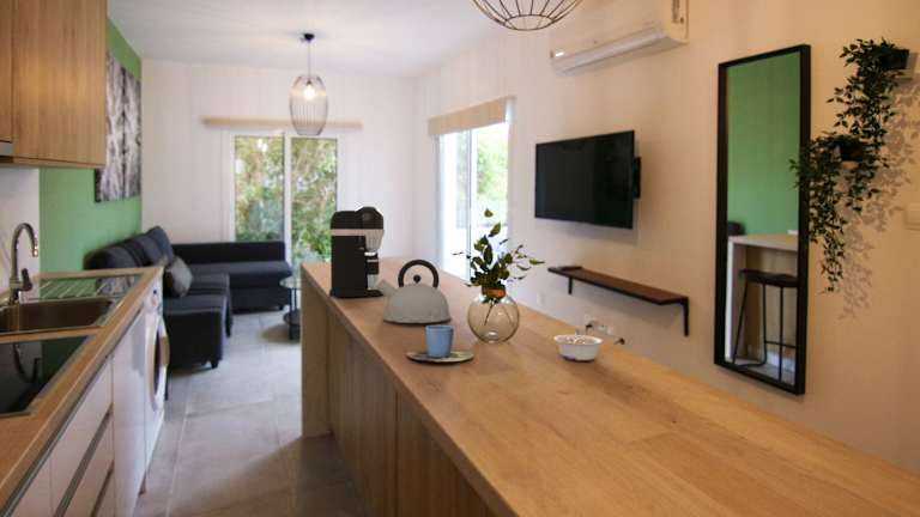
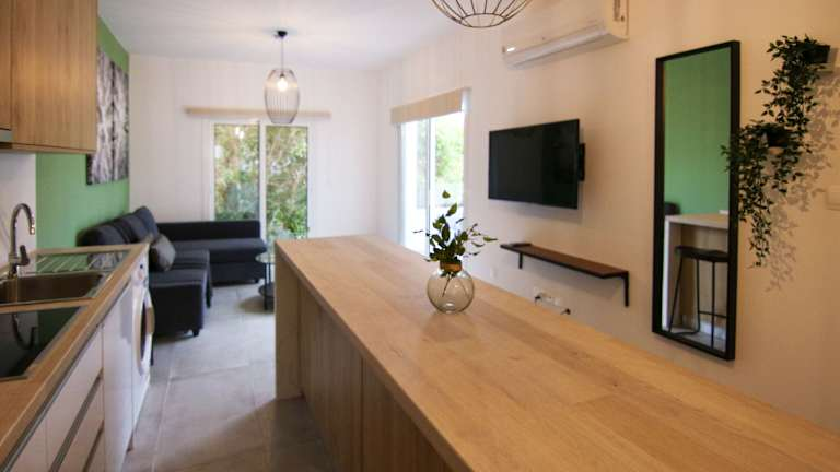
- cup [405,324,474,363]
- legume [553,328,604,361]
- coffee maker [328,205,386,298]
- kettle [376,258,453,324]
